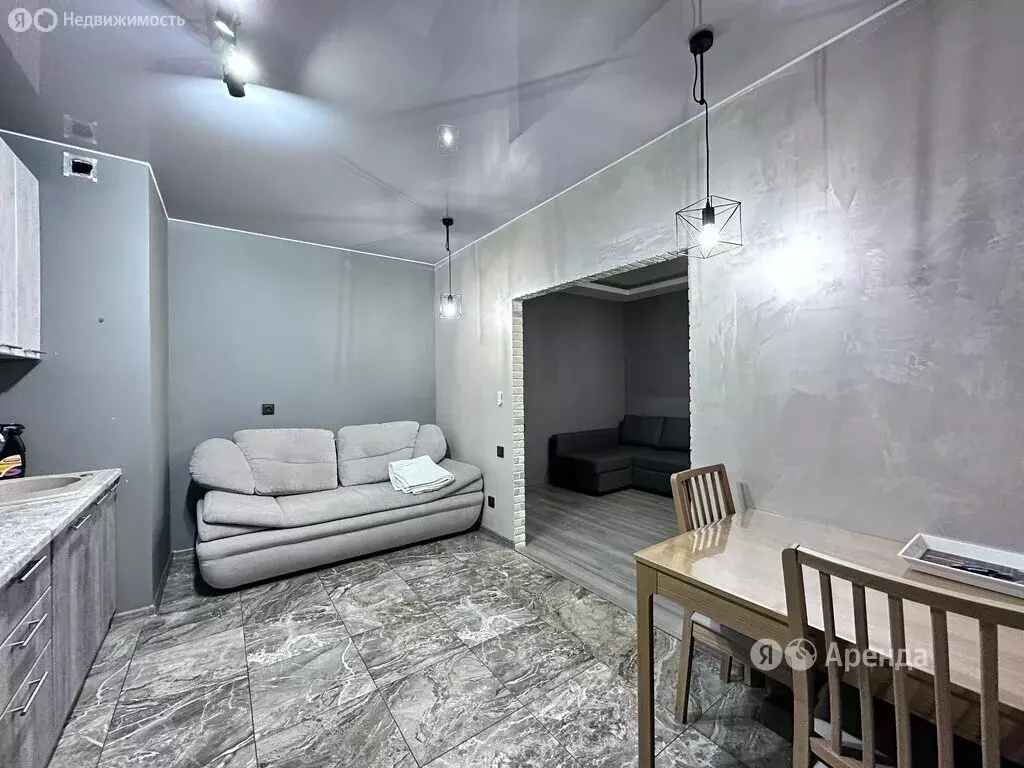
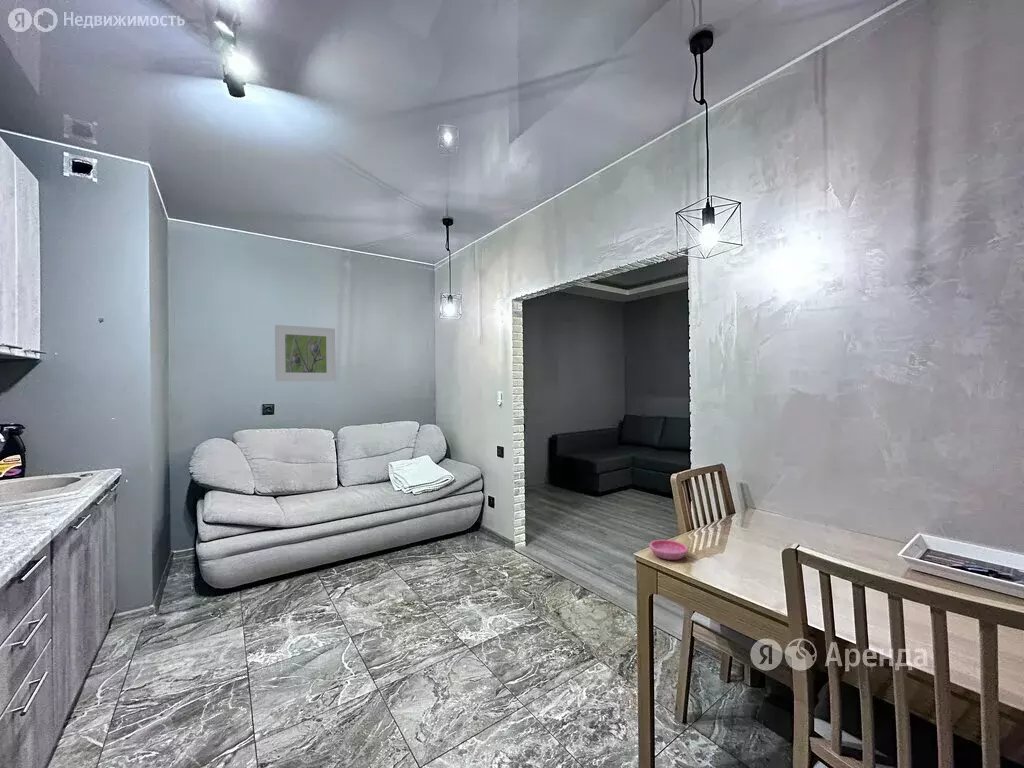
+ saucer [648,539,689,561]
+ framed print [274,324,337,382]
